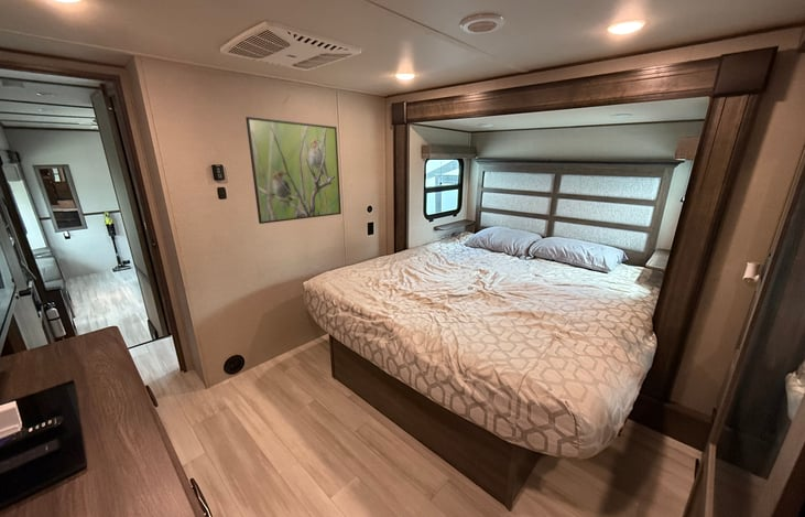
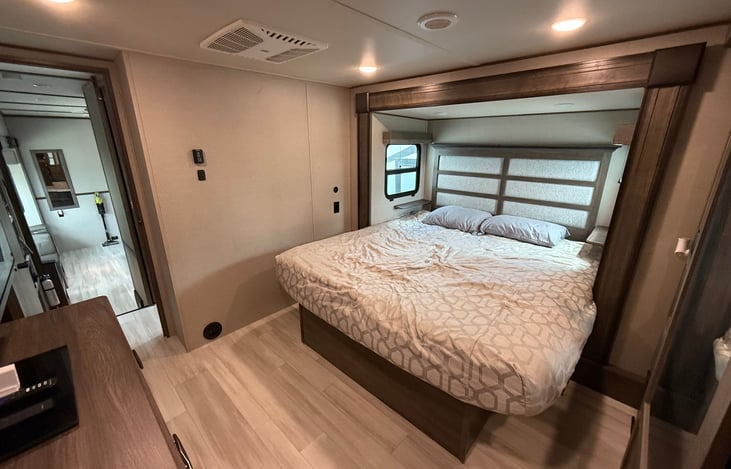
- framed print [244,116,342,225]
